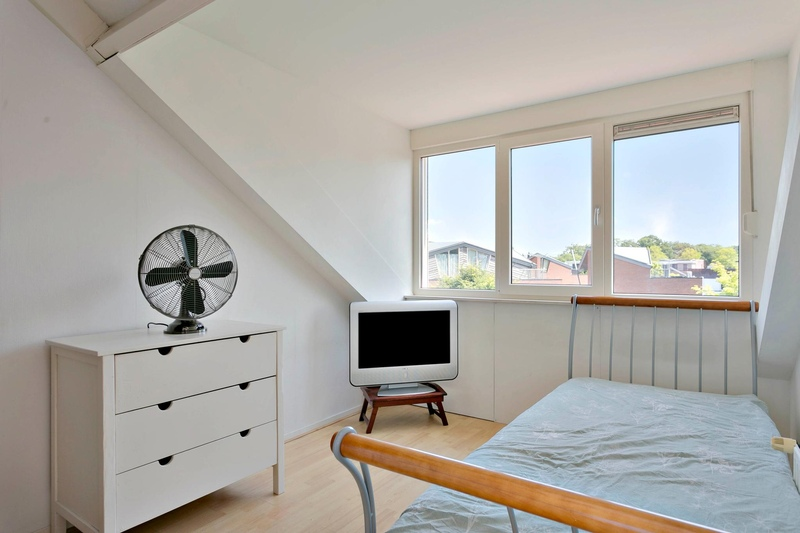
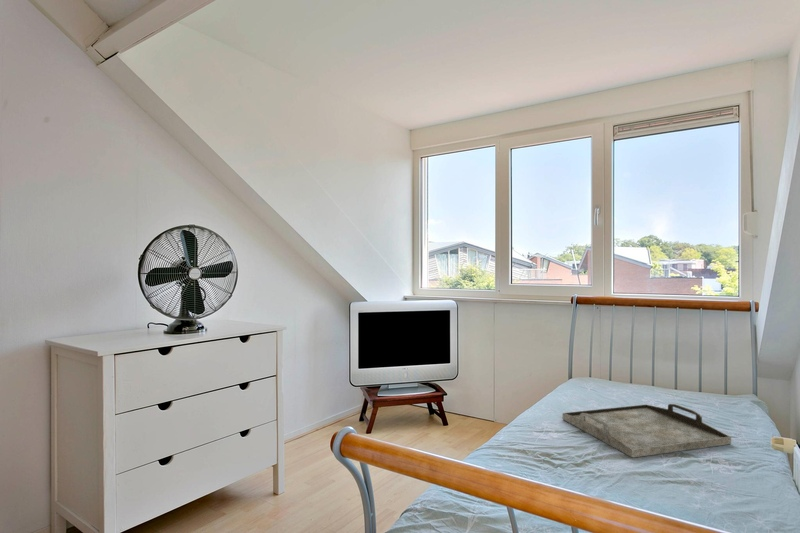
+ serving tray [562,403,732,459]
